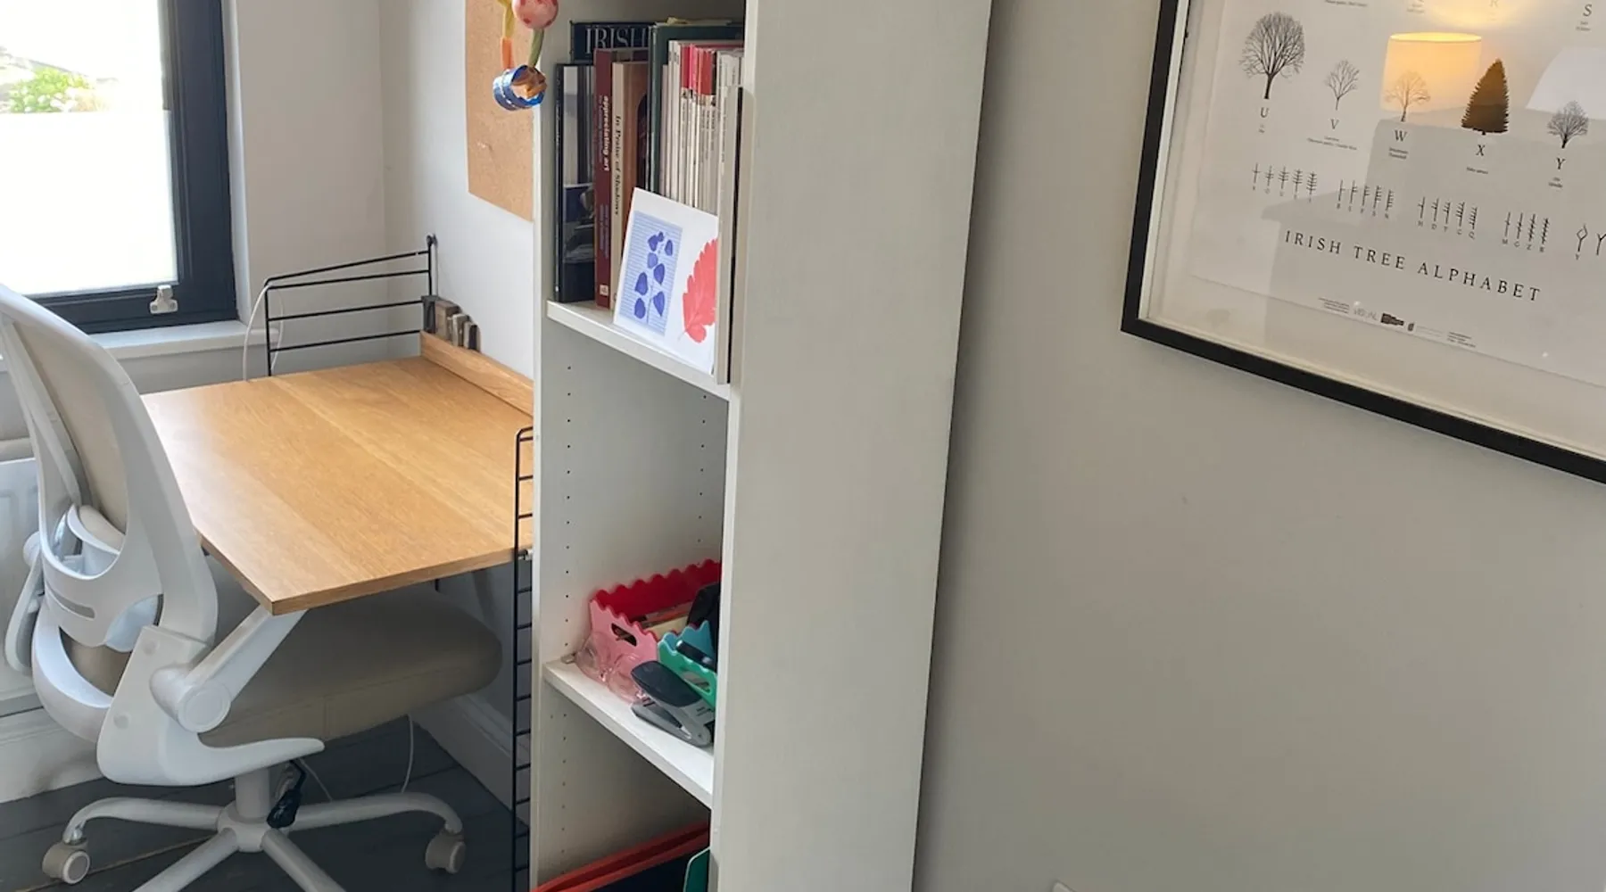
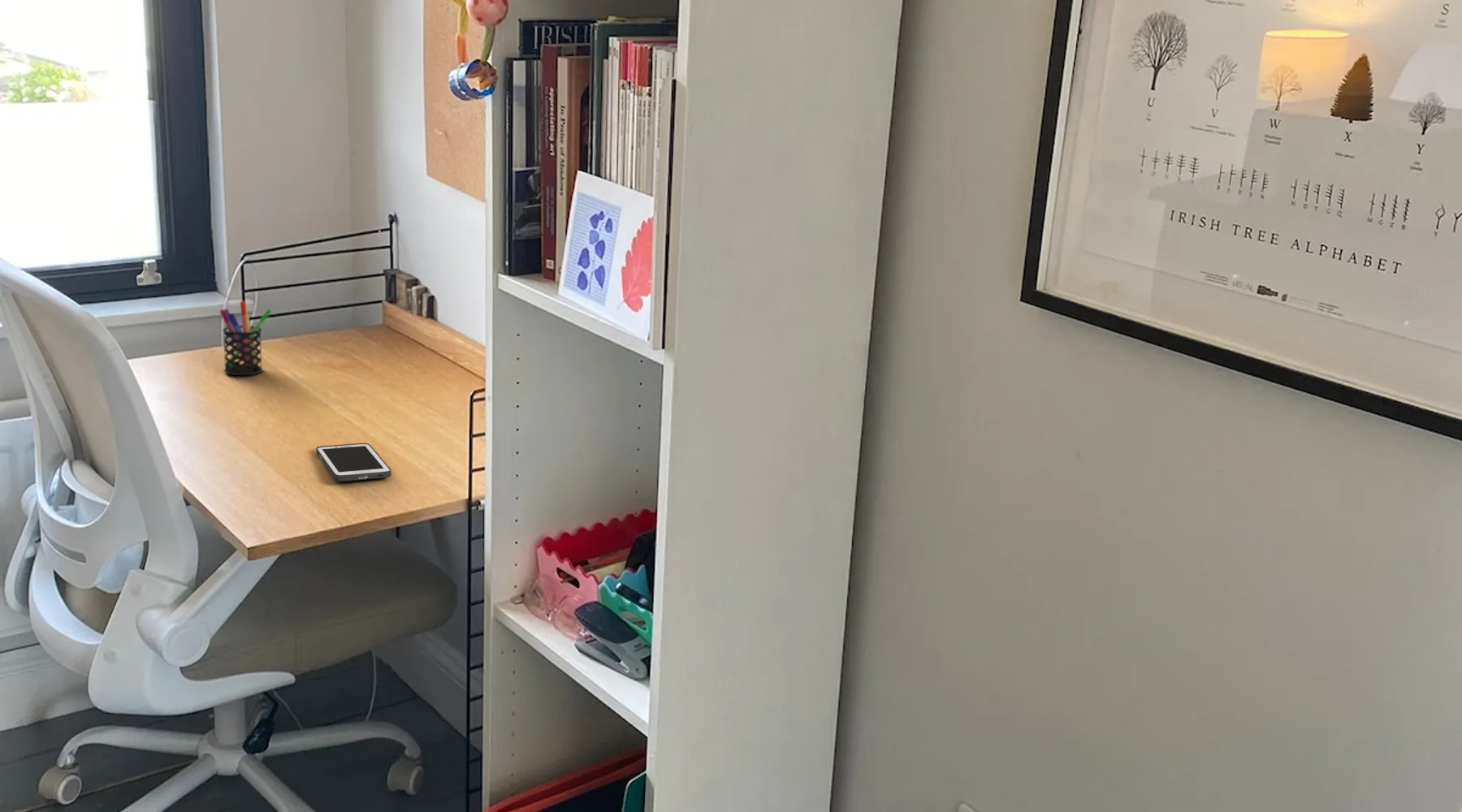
+ cell phone [315,443,392,482]
+ pen holder [218,300,272,376]
